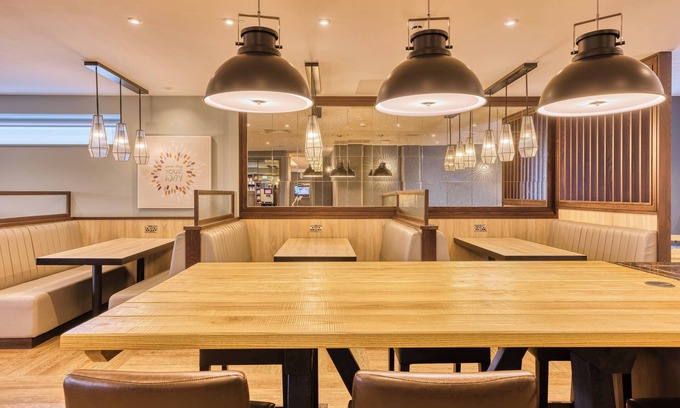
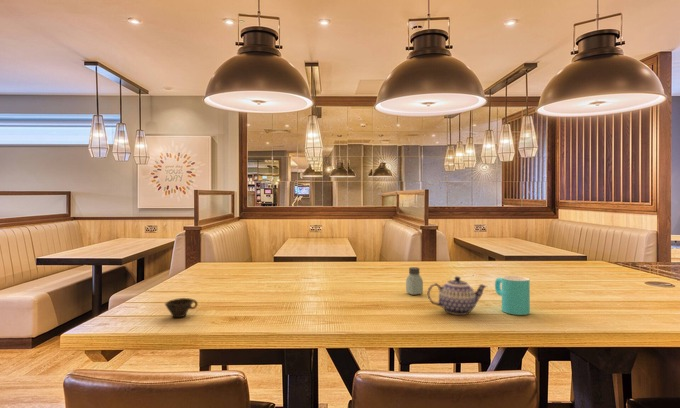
+ cup [164,297,199,319]
+ saltshaker [405,266,424,296]
+ teapot [426,275,488,316]
+ cup [494,275,531,316]
